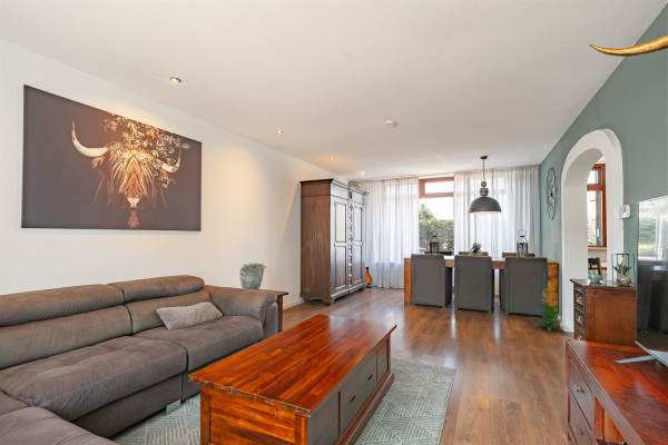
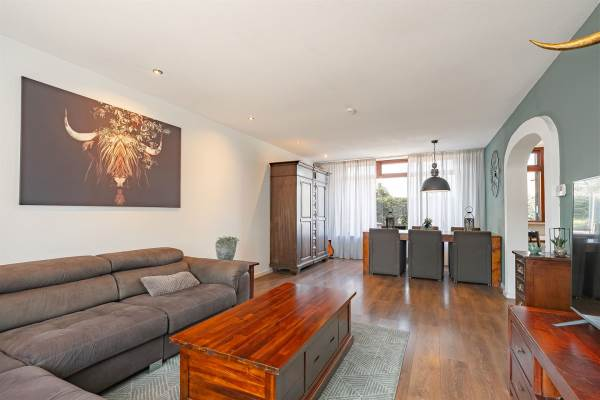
- indoor plant [530,281,571,332]
